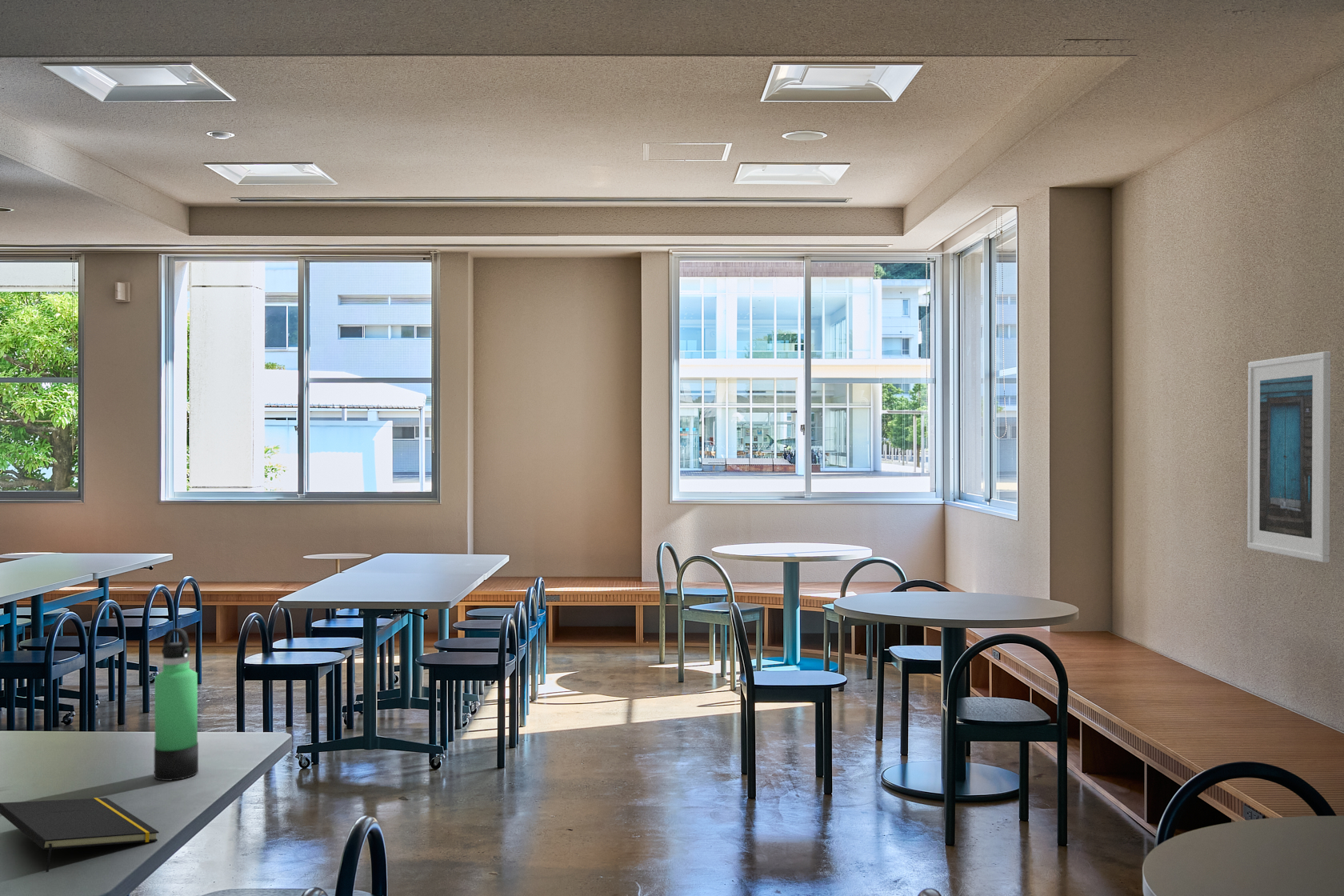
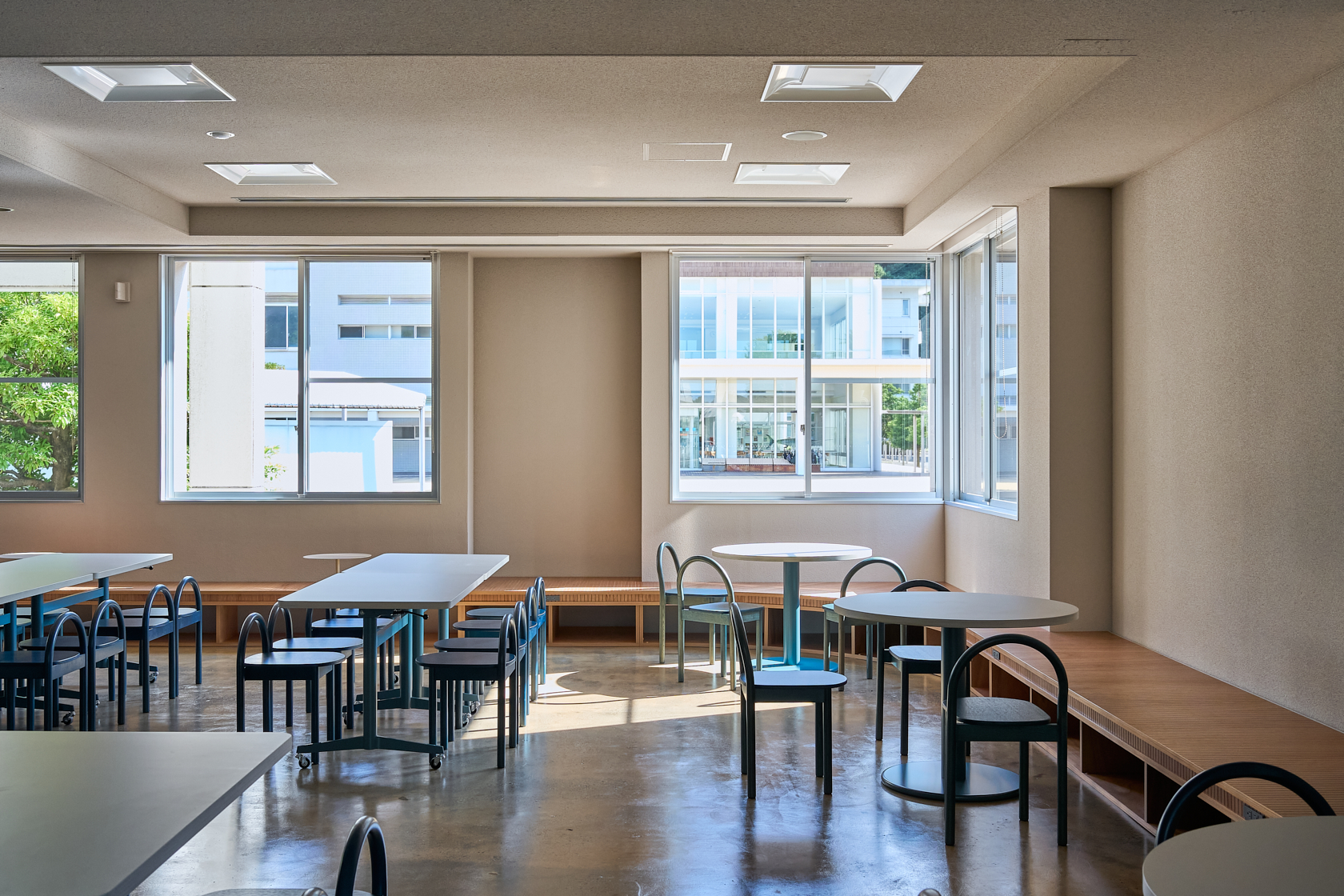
- notepad [0,797,160,873]
- thermos bottle [154,627,199,782]
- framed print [1246,351,1331,563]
